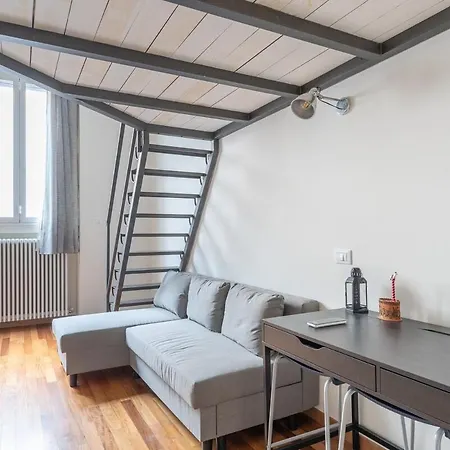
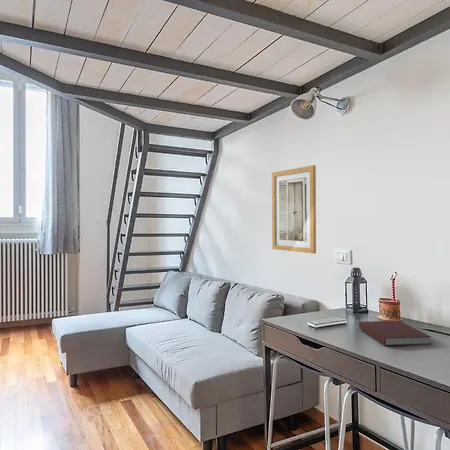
+ wall art [271,164,317,255]
+ notebook [358,320,432,347]
